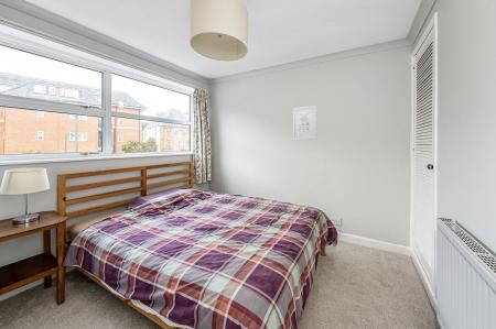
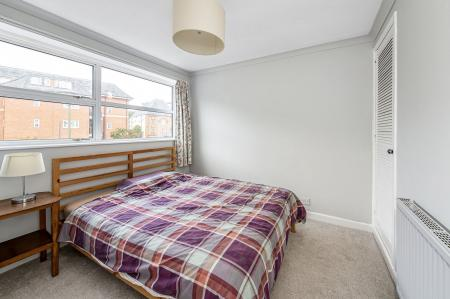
- wall art [292,105,317,142]
